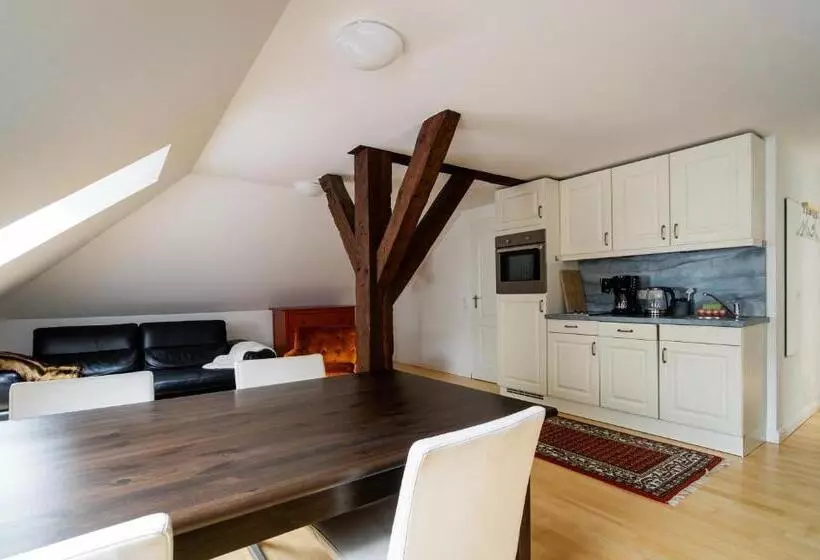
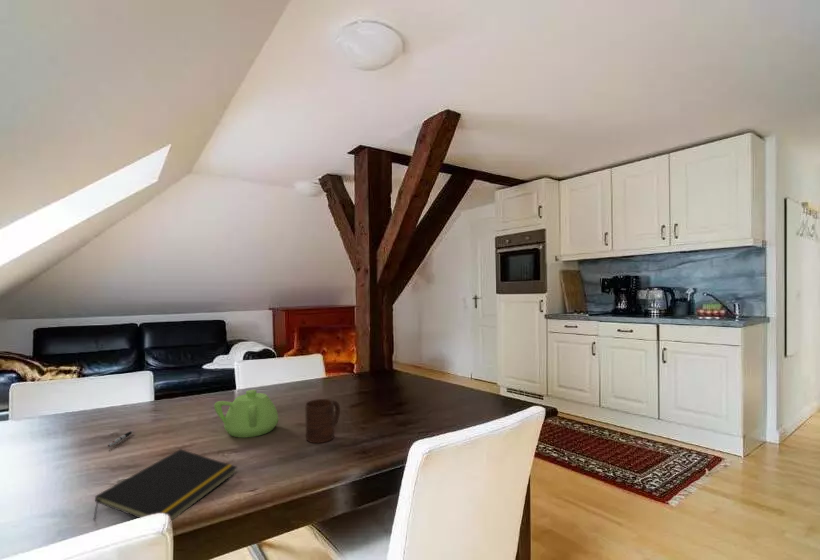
+ teapot [213,389,279,439]
+ cup [304,398,341,444]
+ pen [107,430,134,448]
+ notepad [93,448,238,522]
